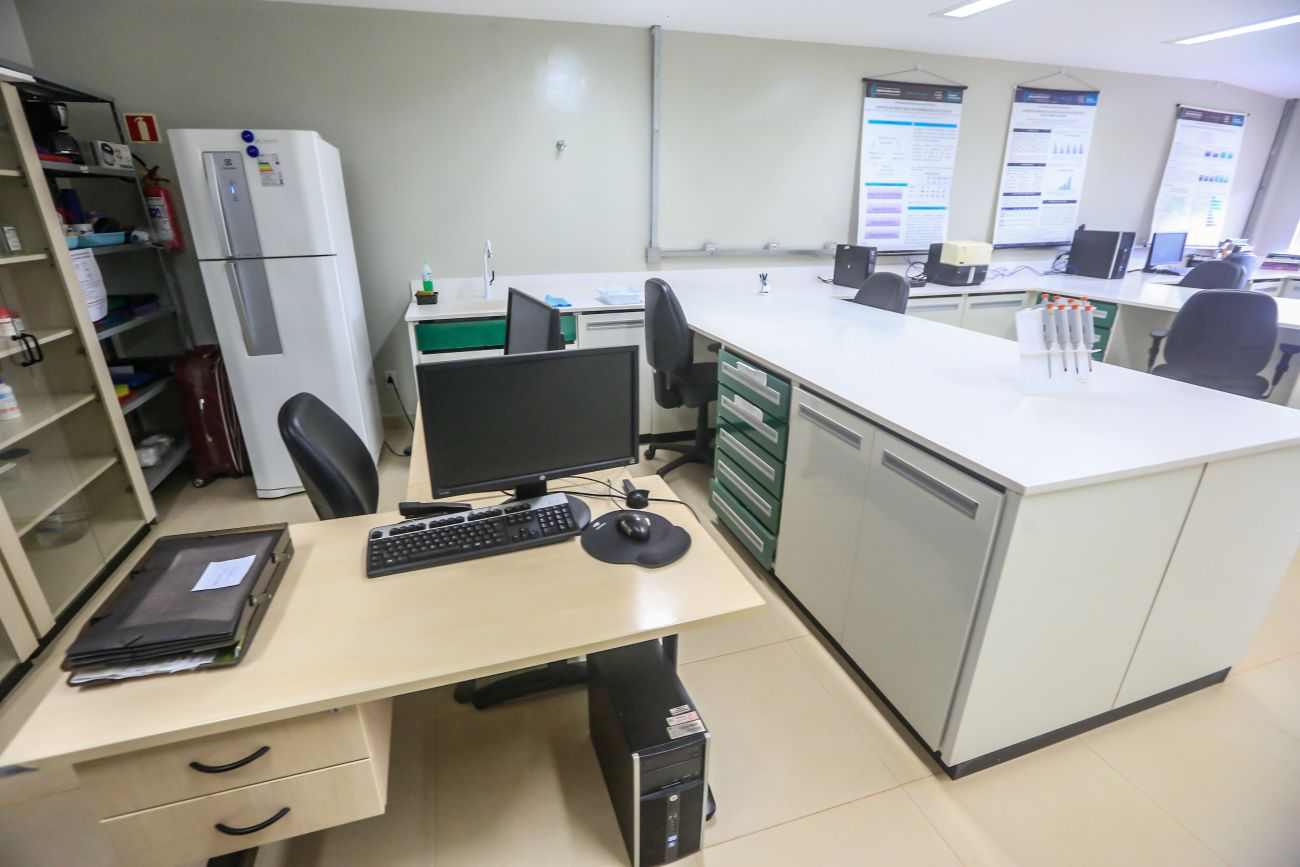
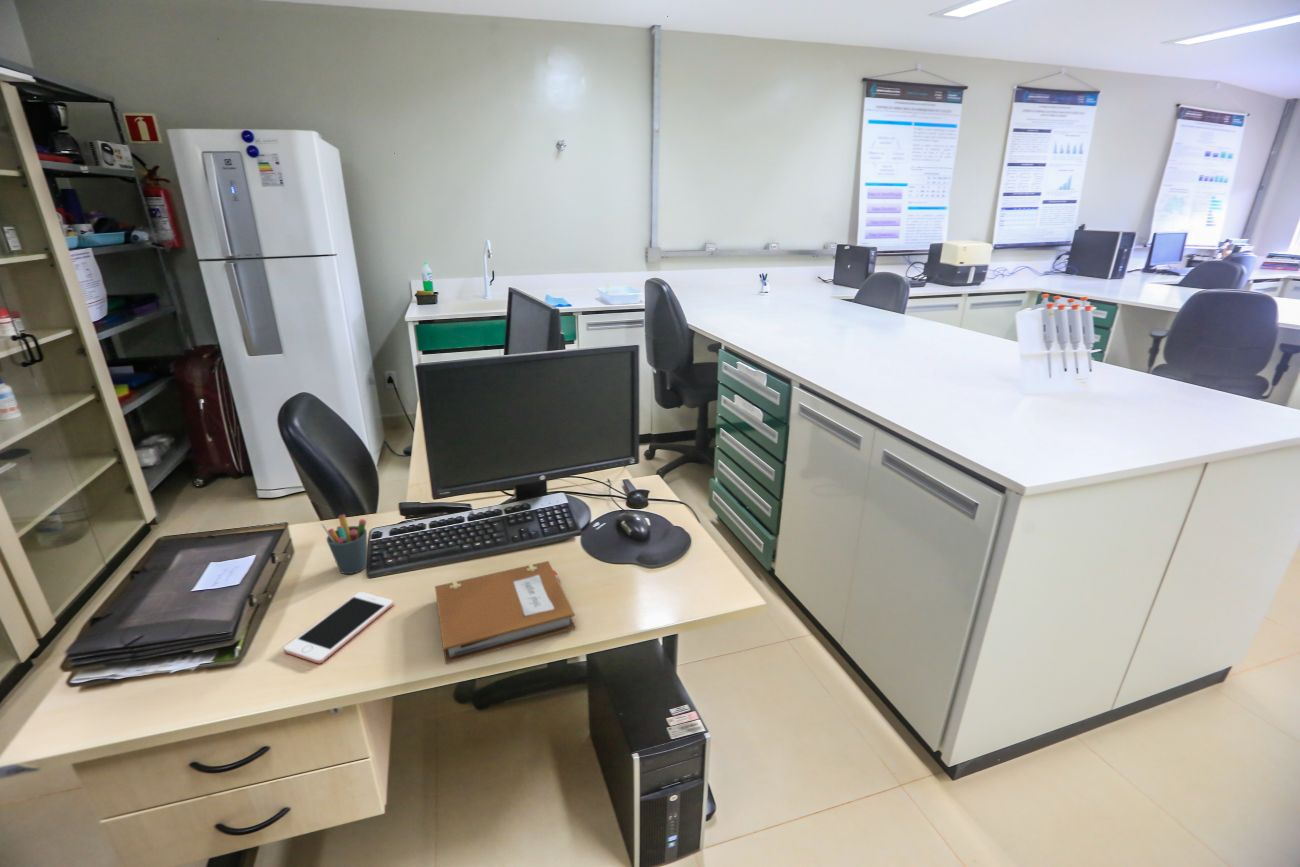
+ cell phone [283,591,394,664]
+ pen holder [320,514,368,575]
+ notebook [434,560,576,665]
